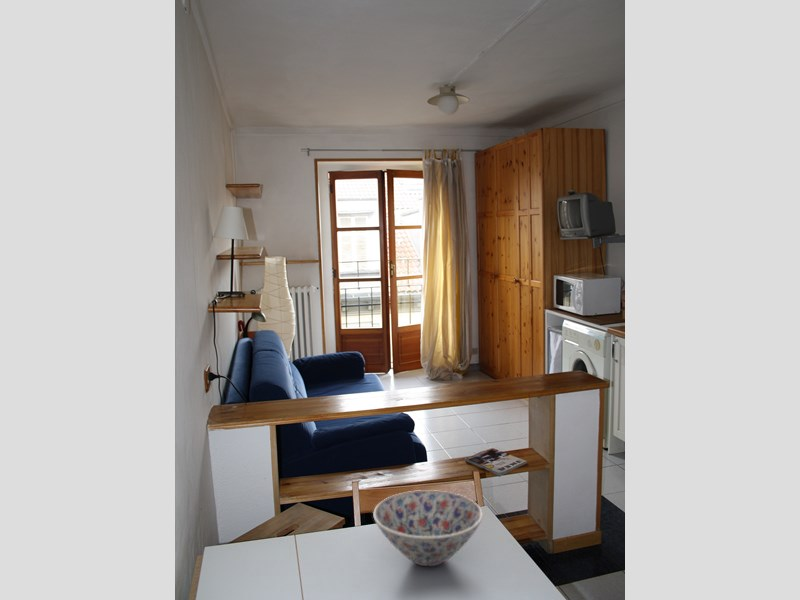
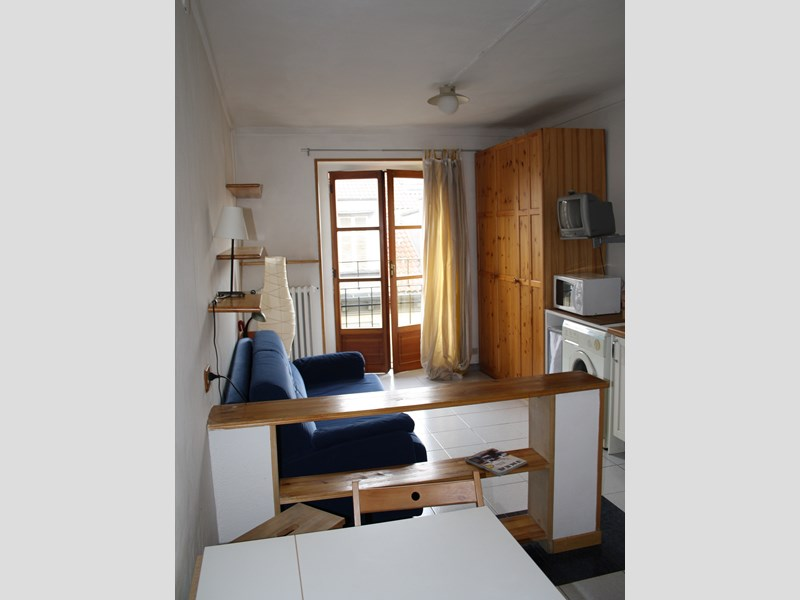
- bowl [372,489,484,567]
